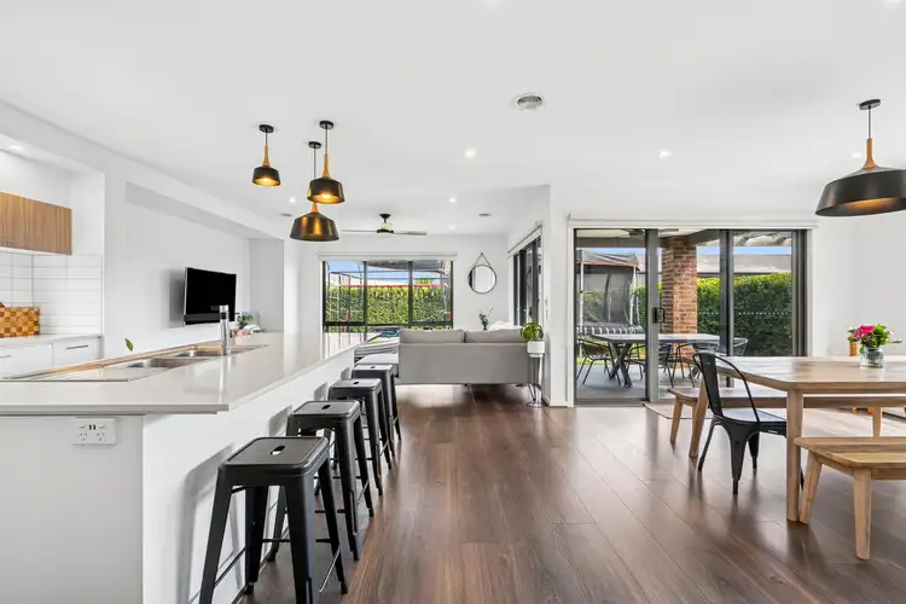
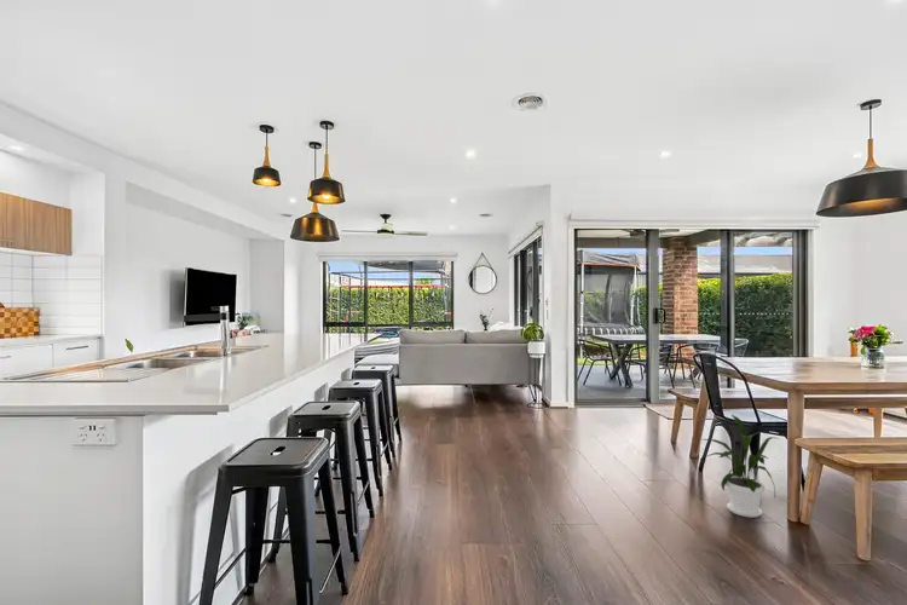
+ house plant [691,413,780,519]
